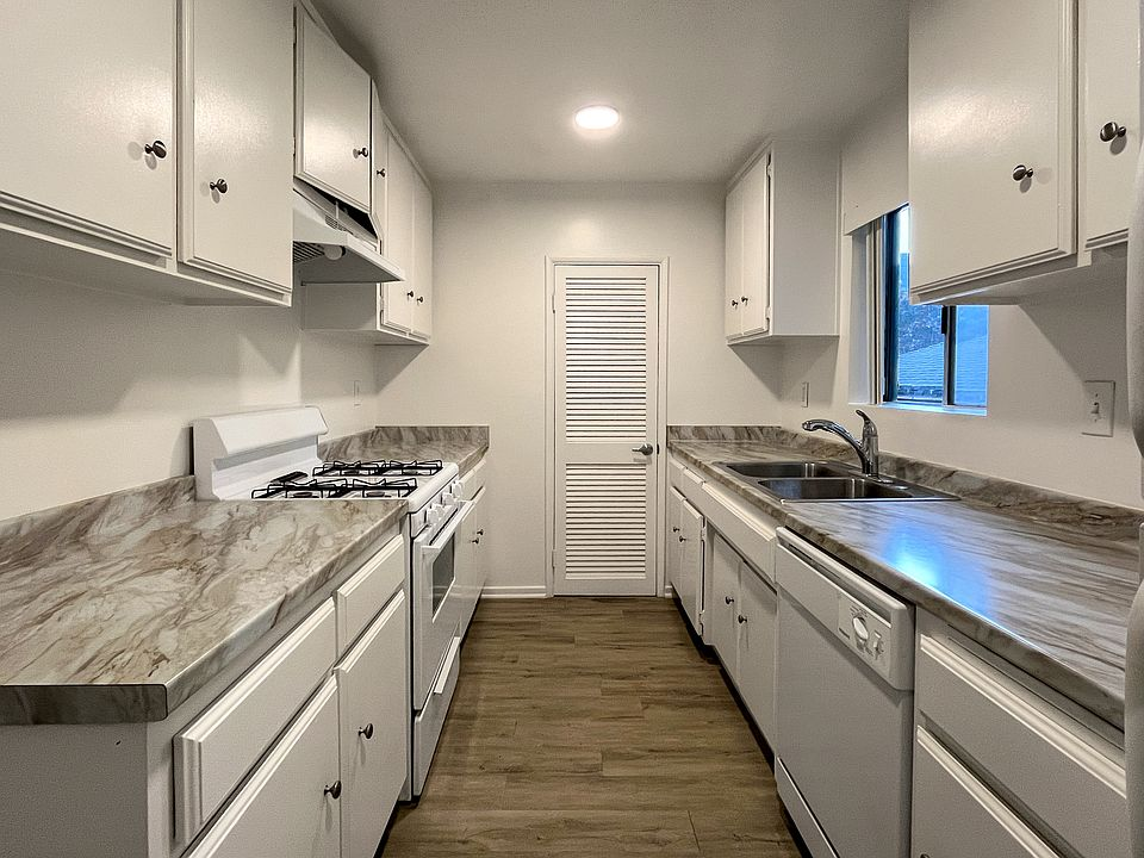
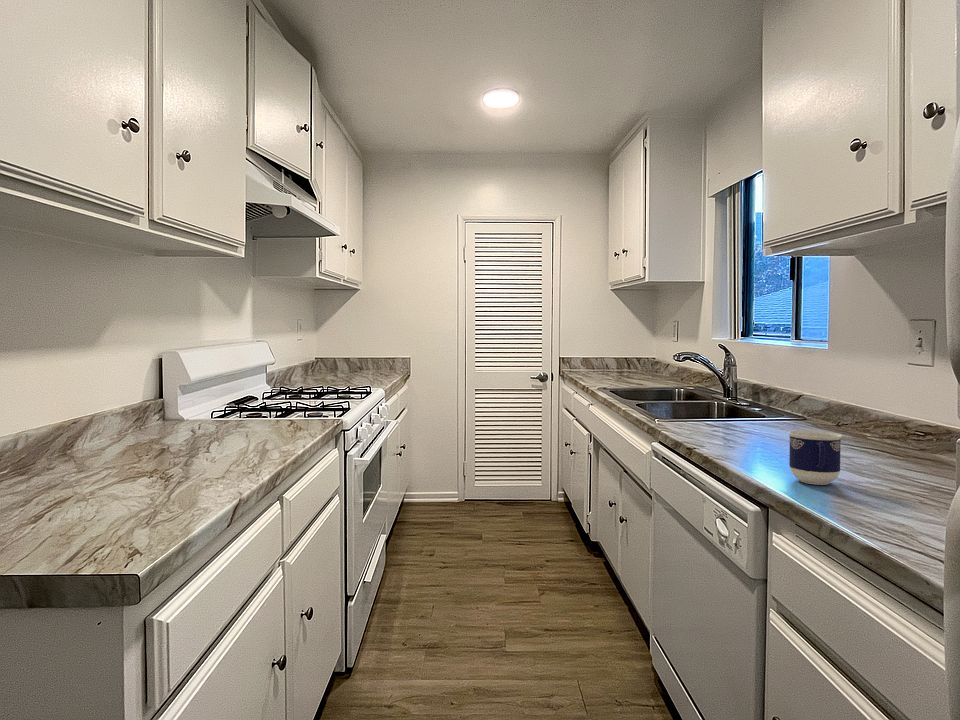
+ cup [787,430,843,486]
